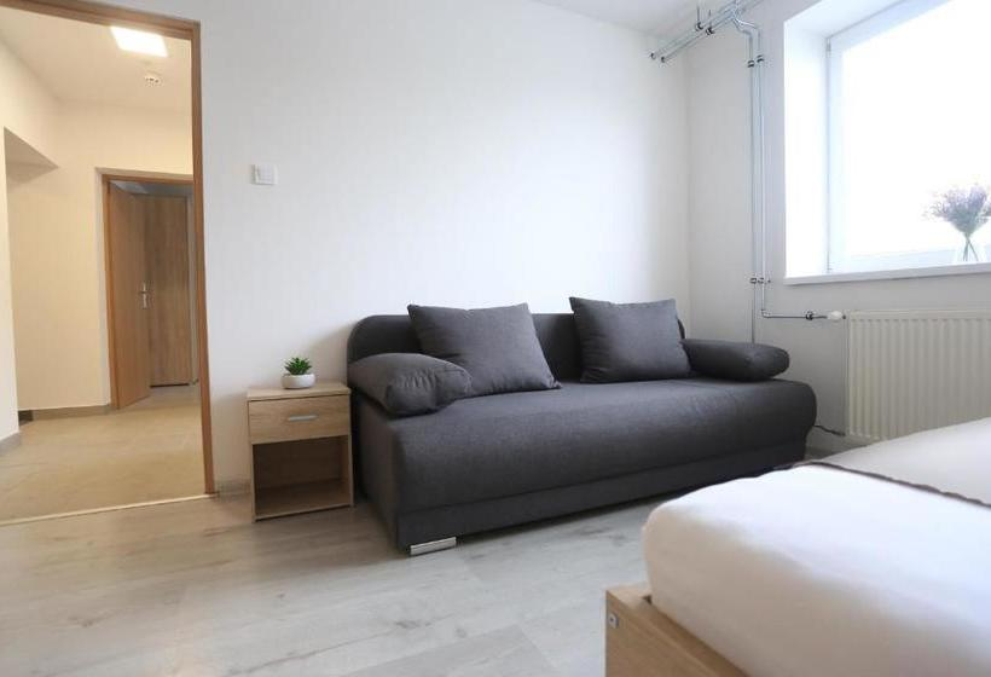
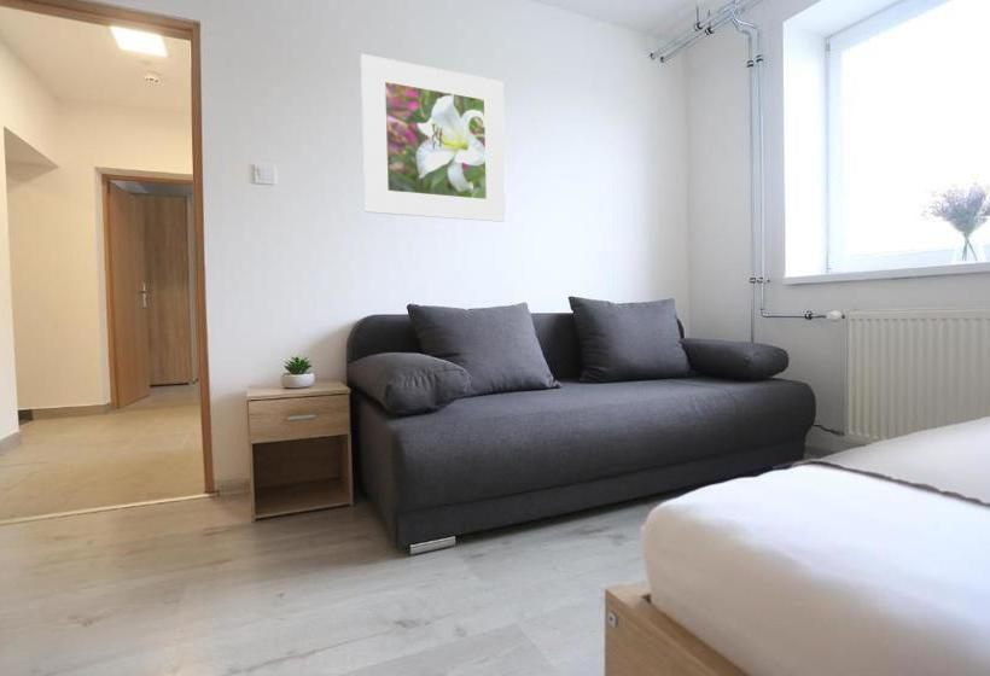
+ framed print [360,53,507,223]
